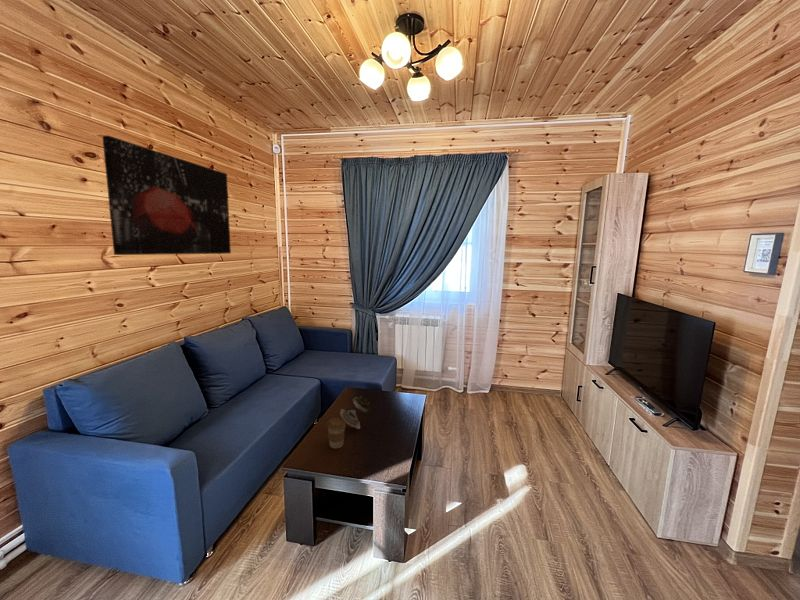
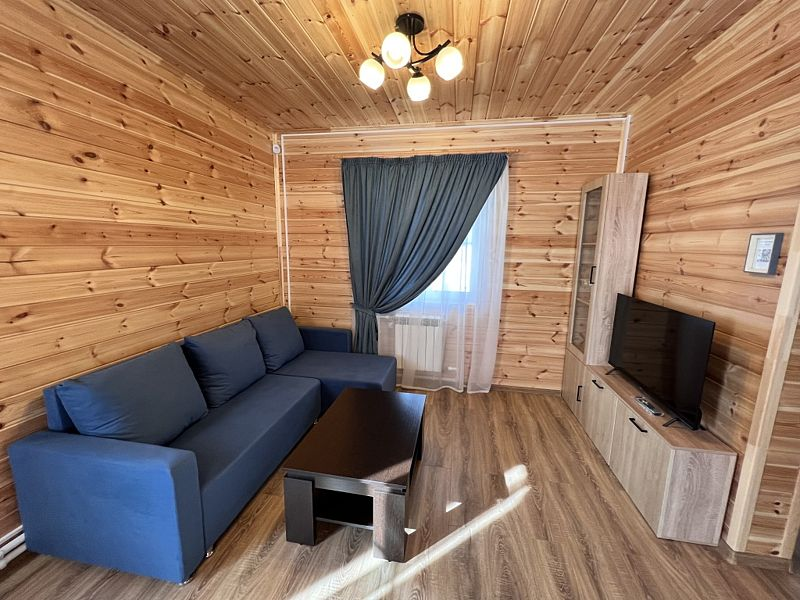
- wall art [101,135,232,256]
- coffee cup [326,417,347,449]
- succulent plant [339,395,372,430]
